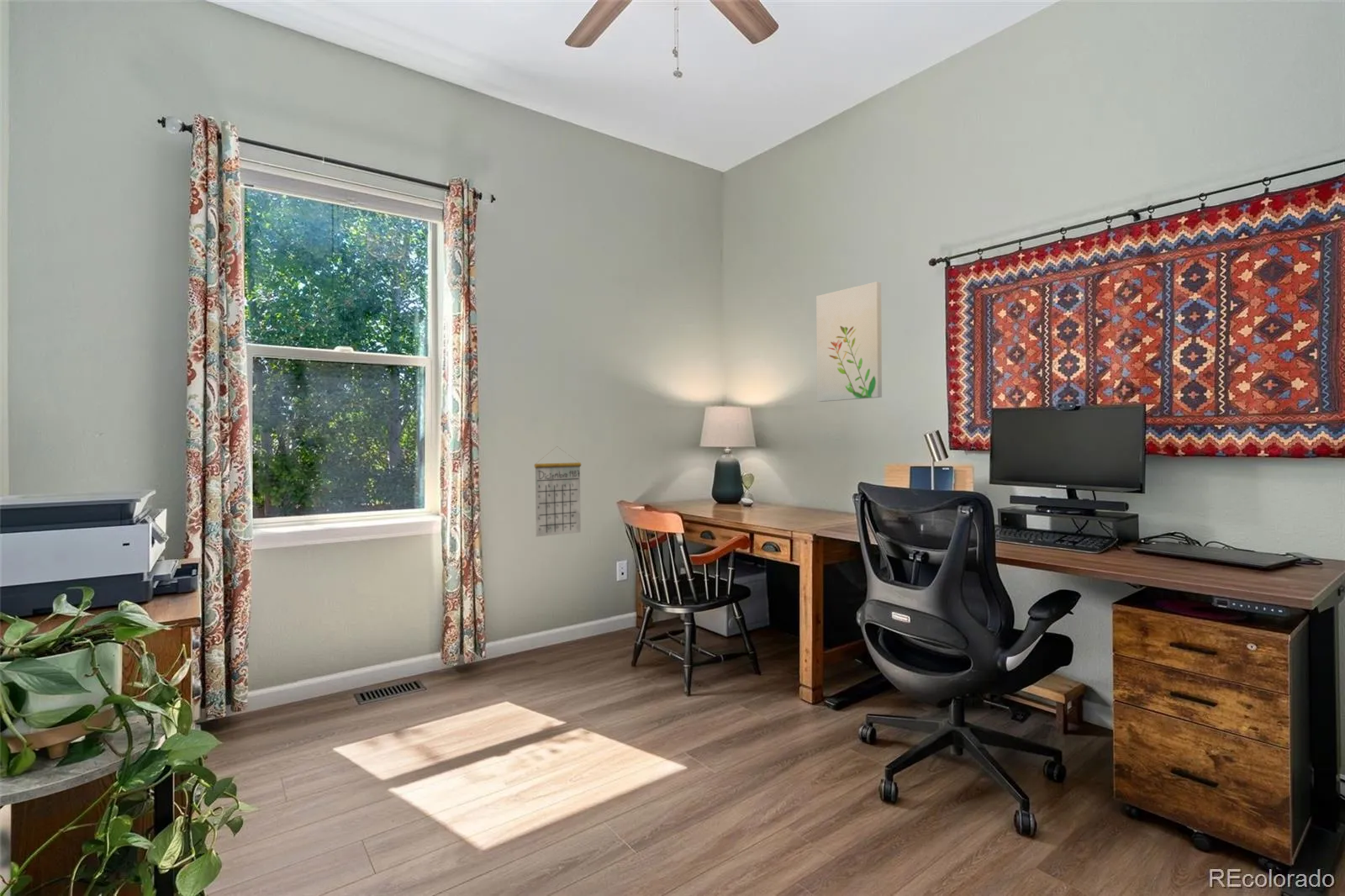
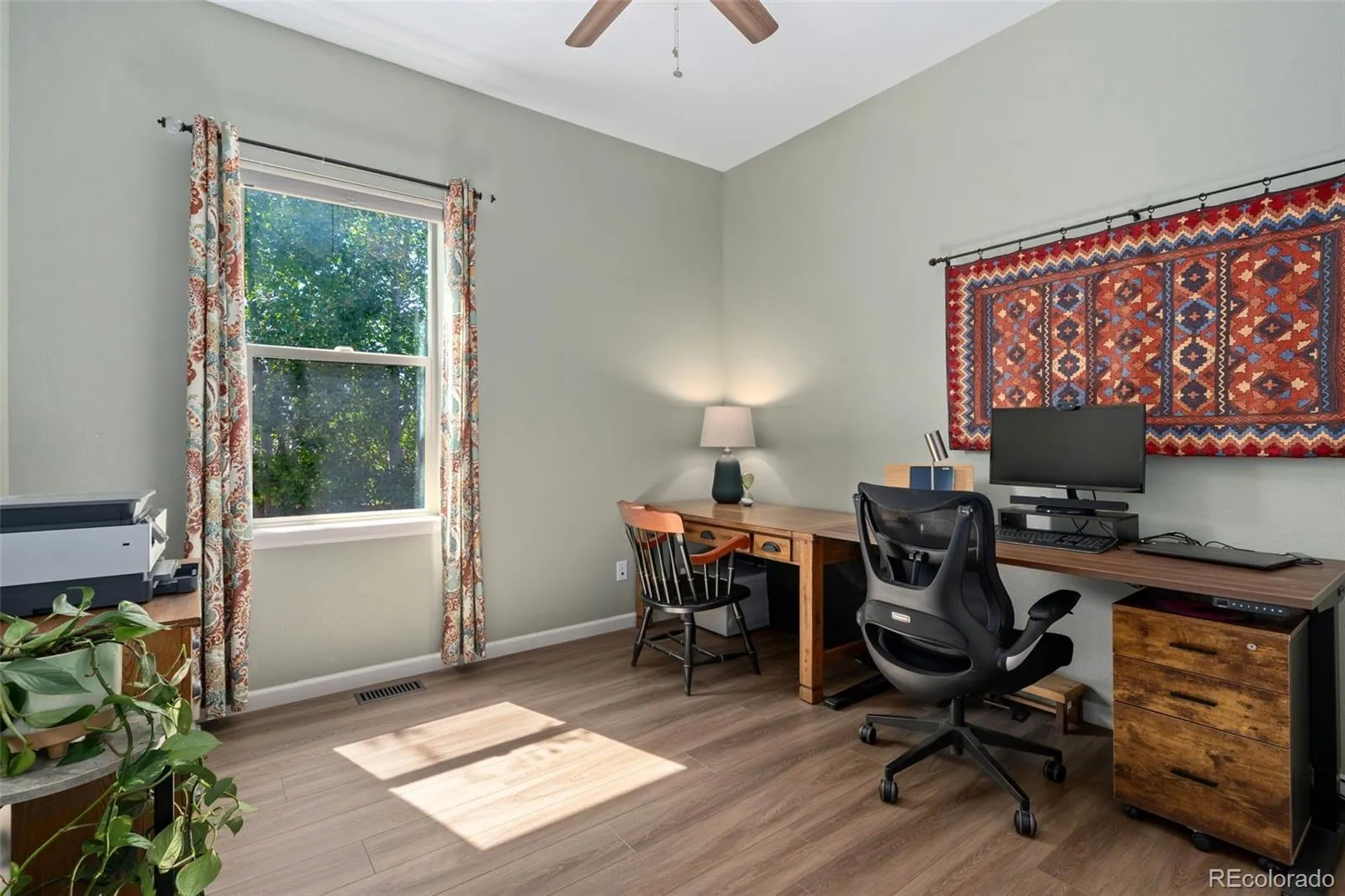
- calendar [534,446,582,538]
- wall art [815,281,883,403]
